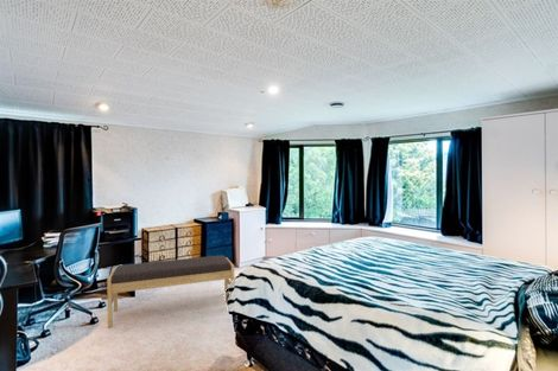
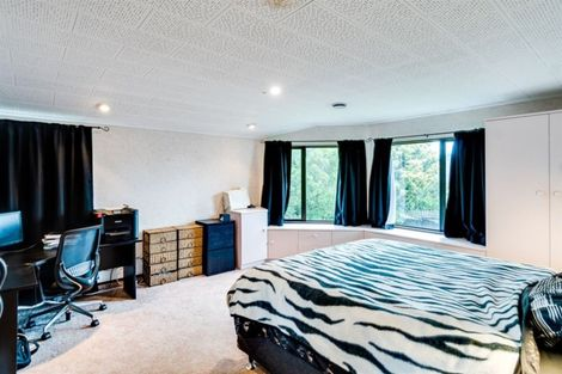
- bench [106,254,235,328]
